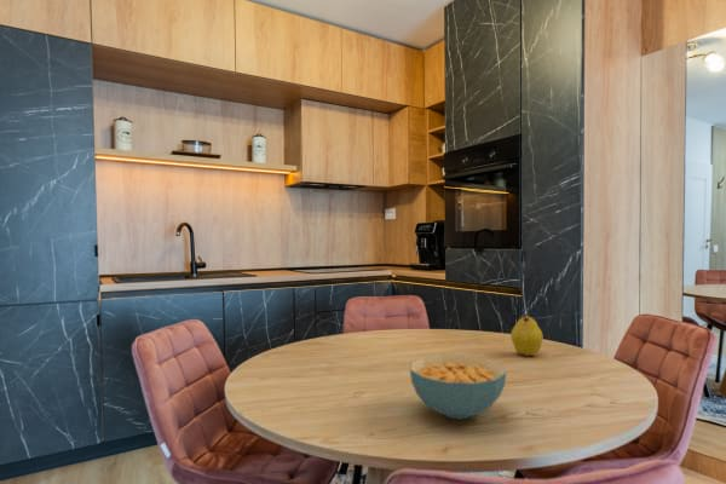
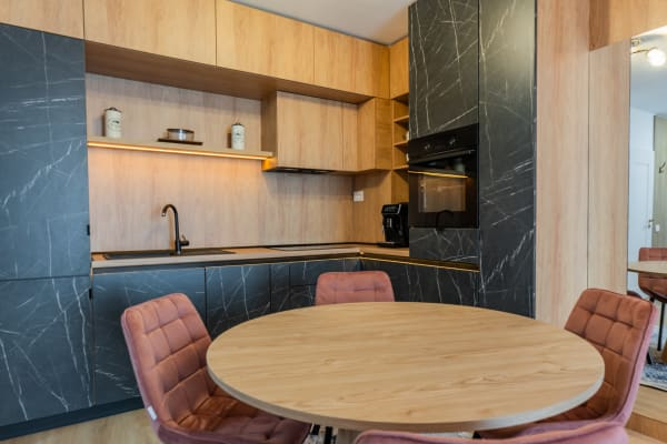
- fruit [509,316,544,357]
- cereal bowl [409,353,507,420]
